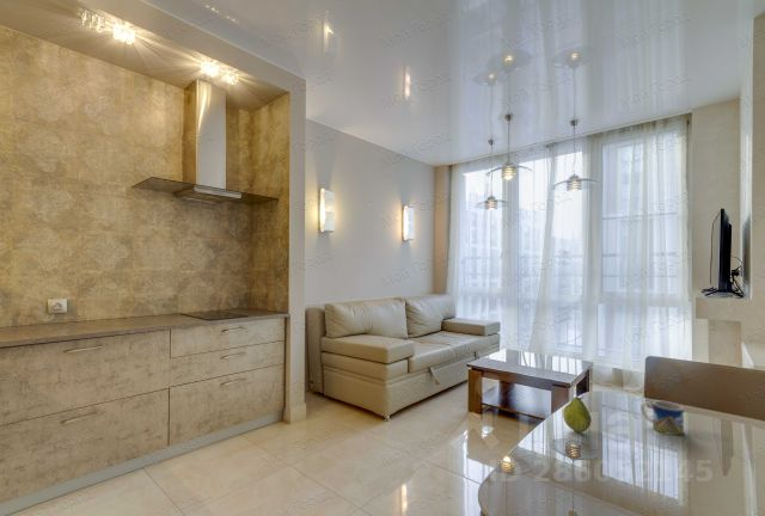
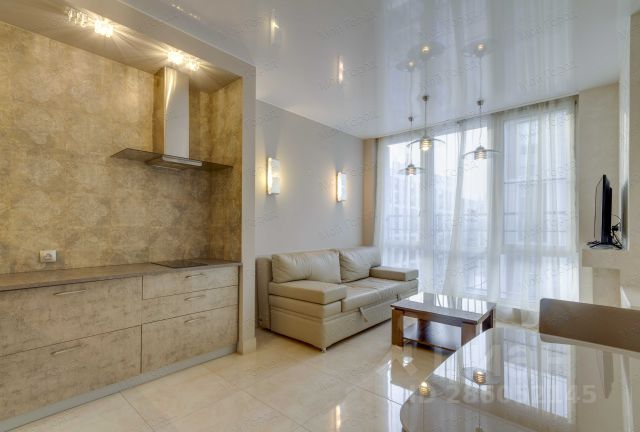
- fruit [562,395,592,434]
- mug [639,400,685,437]
